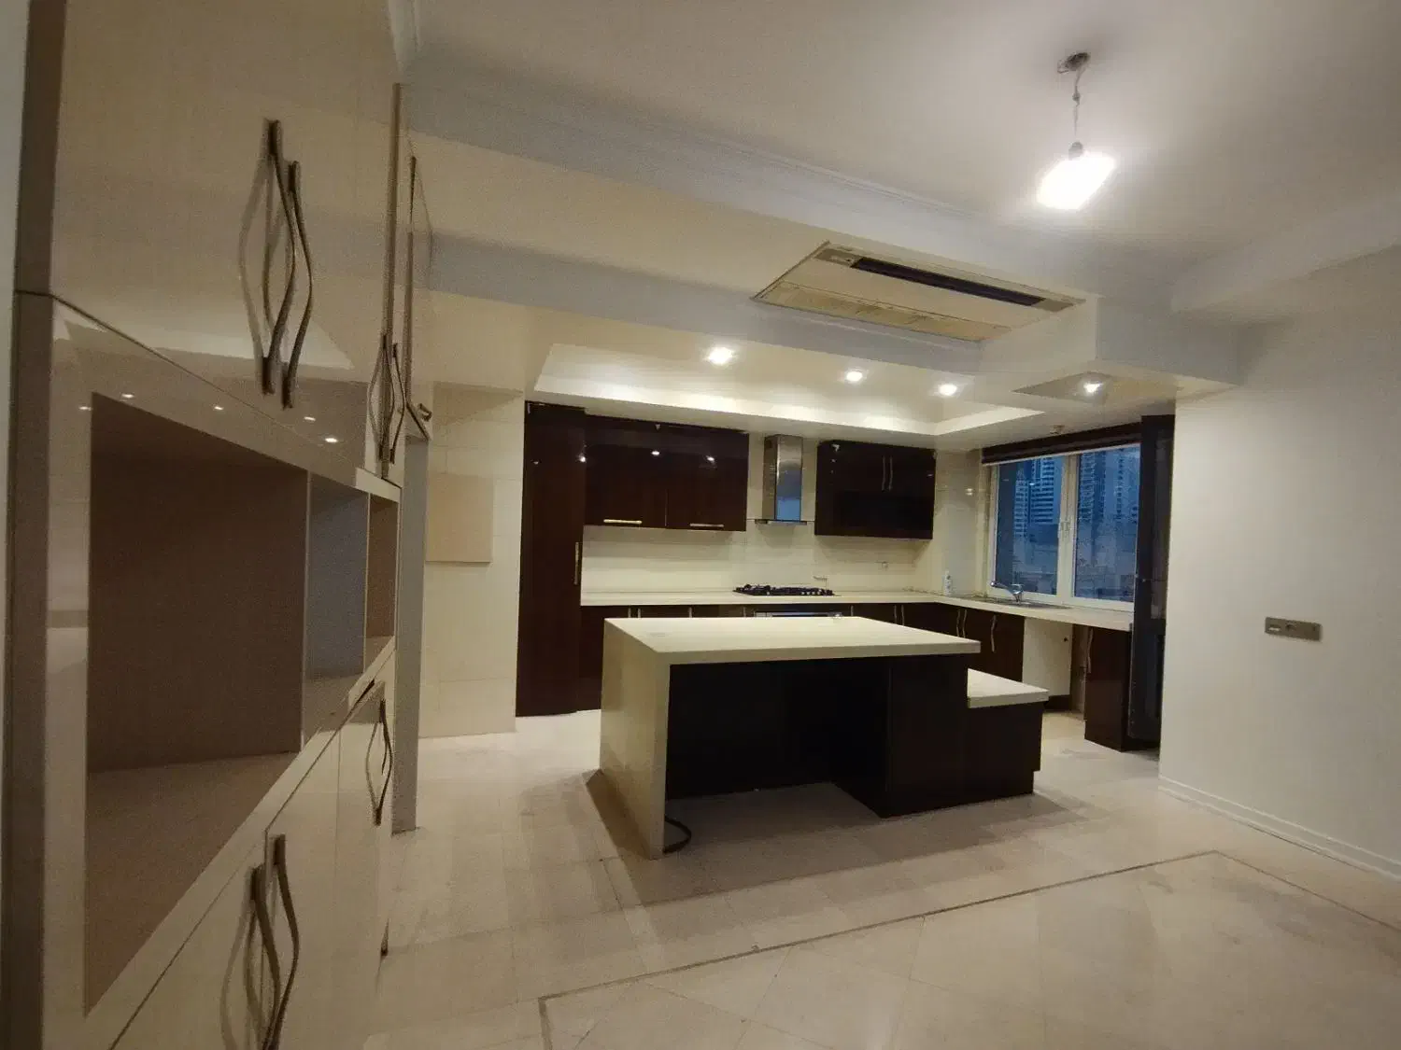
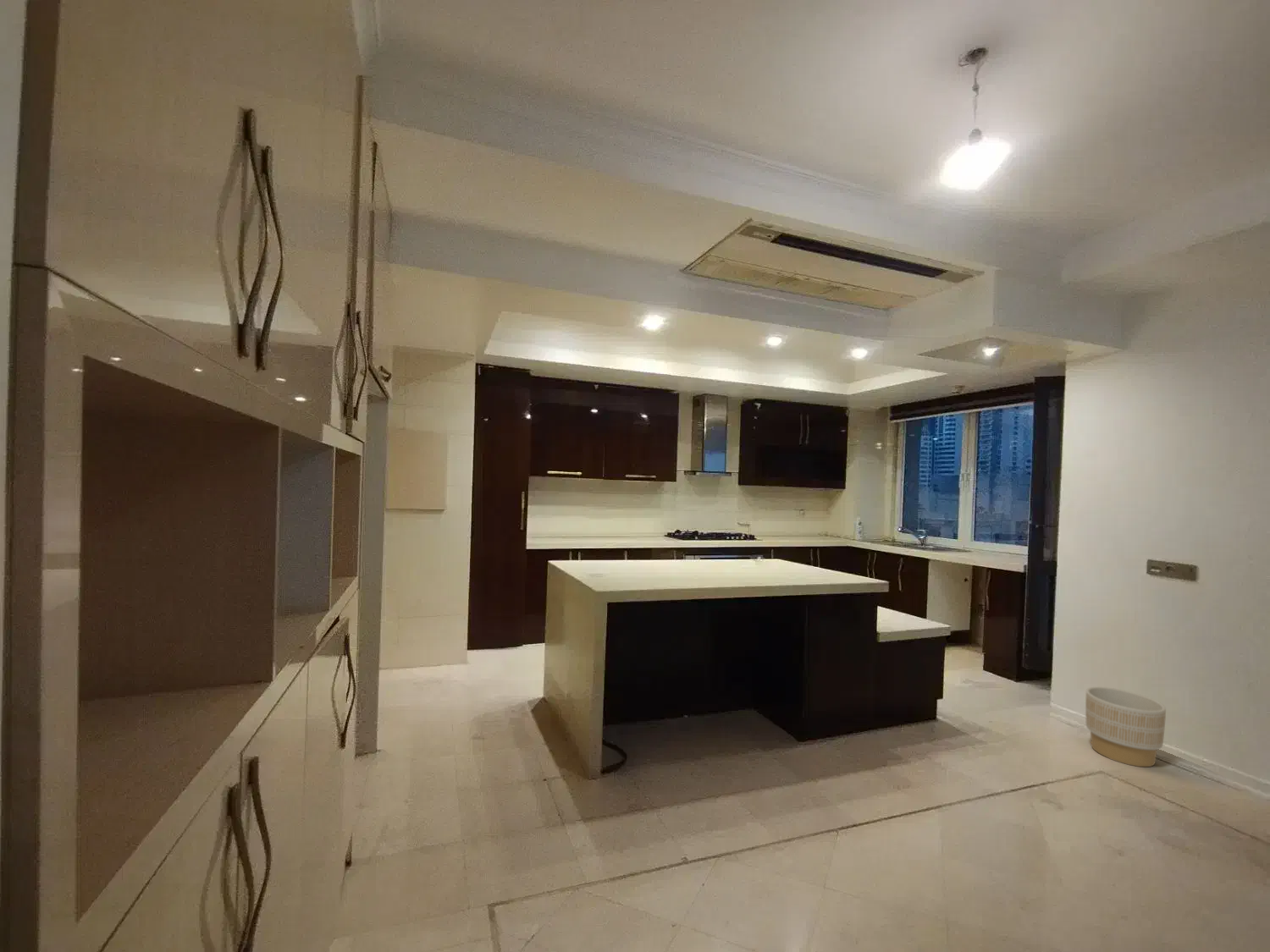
+ planter [1085,686,1167,768]
